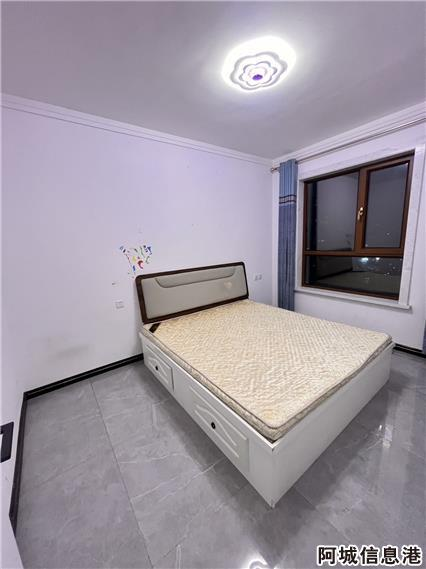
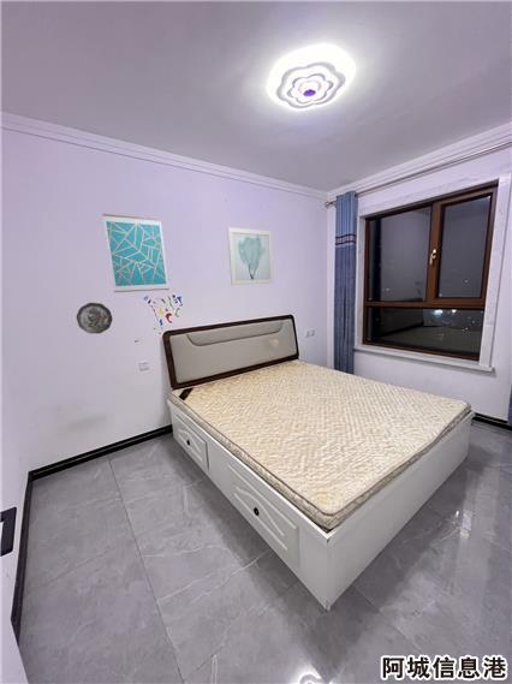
+ wall art [226,226,274,286]
+ decorative plate [76,302,113,335]
+ wall art [101,213,169,293]
